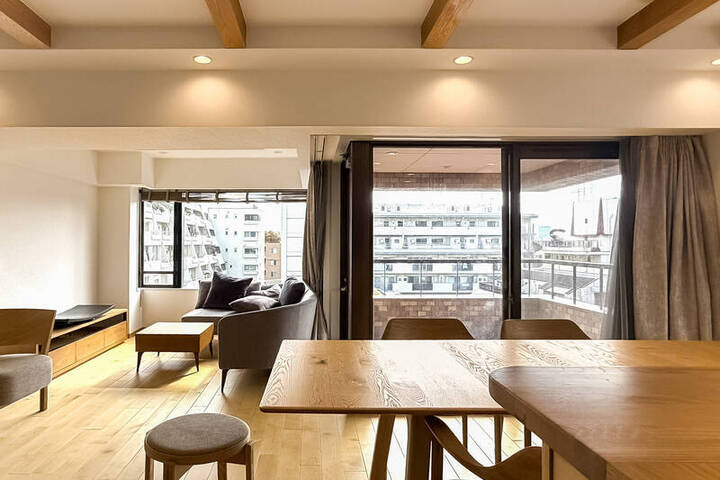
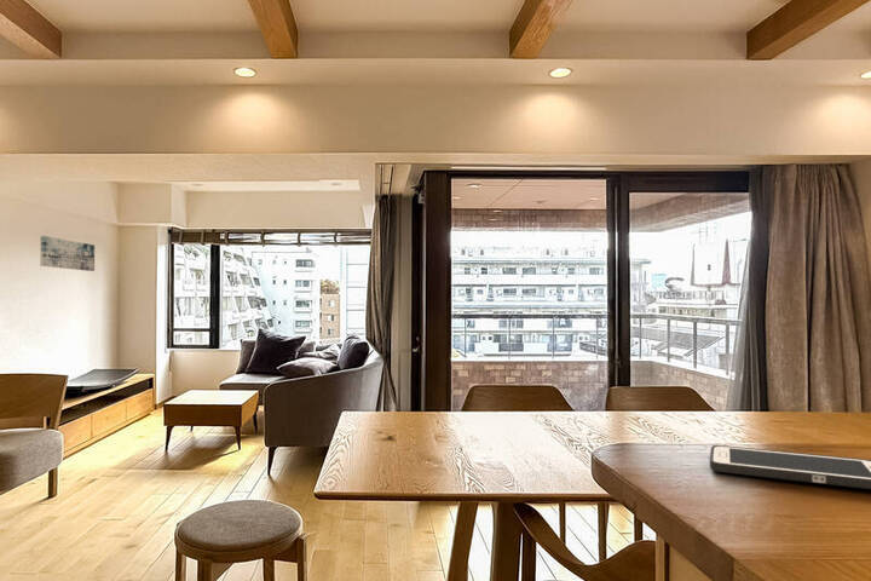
+ cell phone [709,444,871,490]
+ wall art [39,235,96,272]
